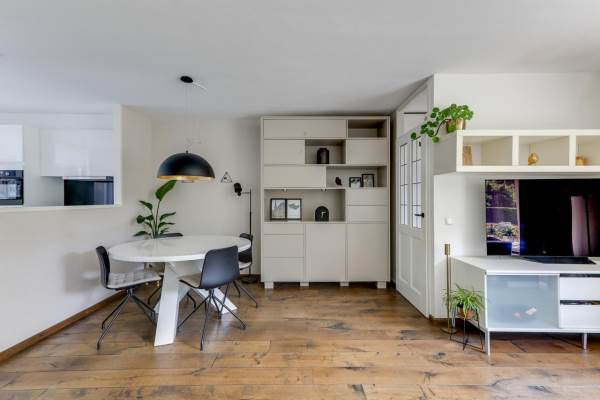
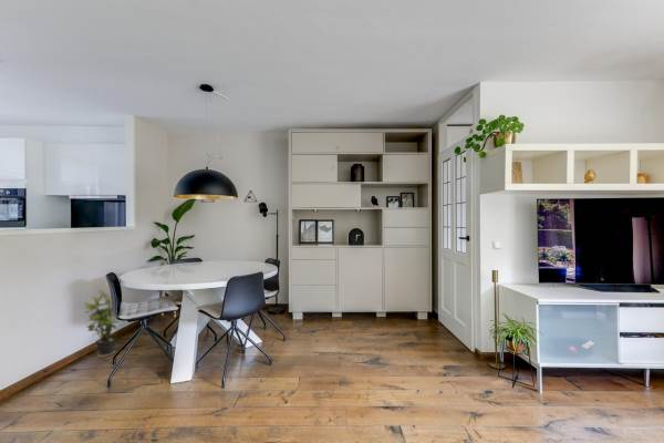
+ potted plant [83,289,120,359]
